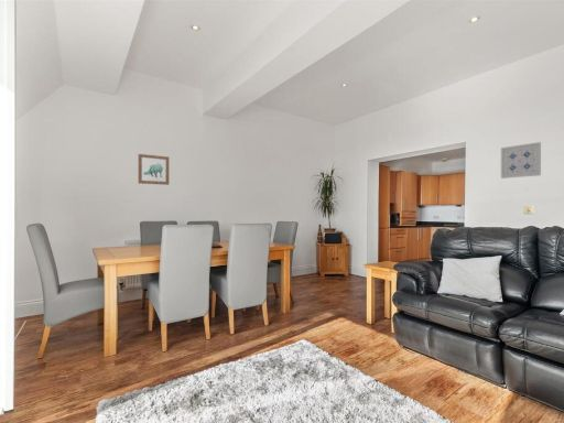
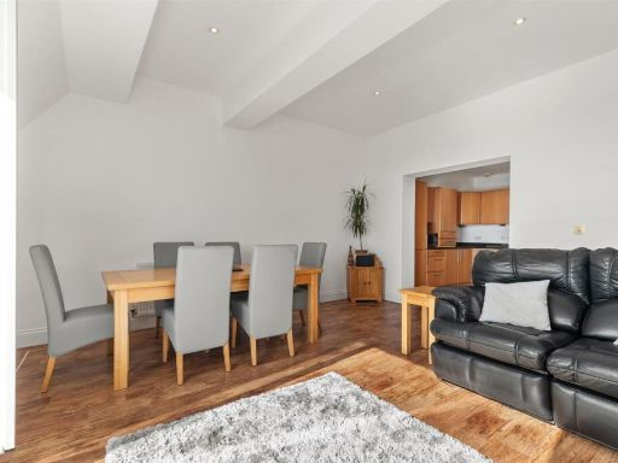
- wall art [500,141,542,180]
- wall art [138,153,170,186]
